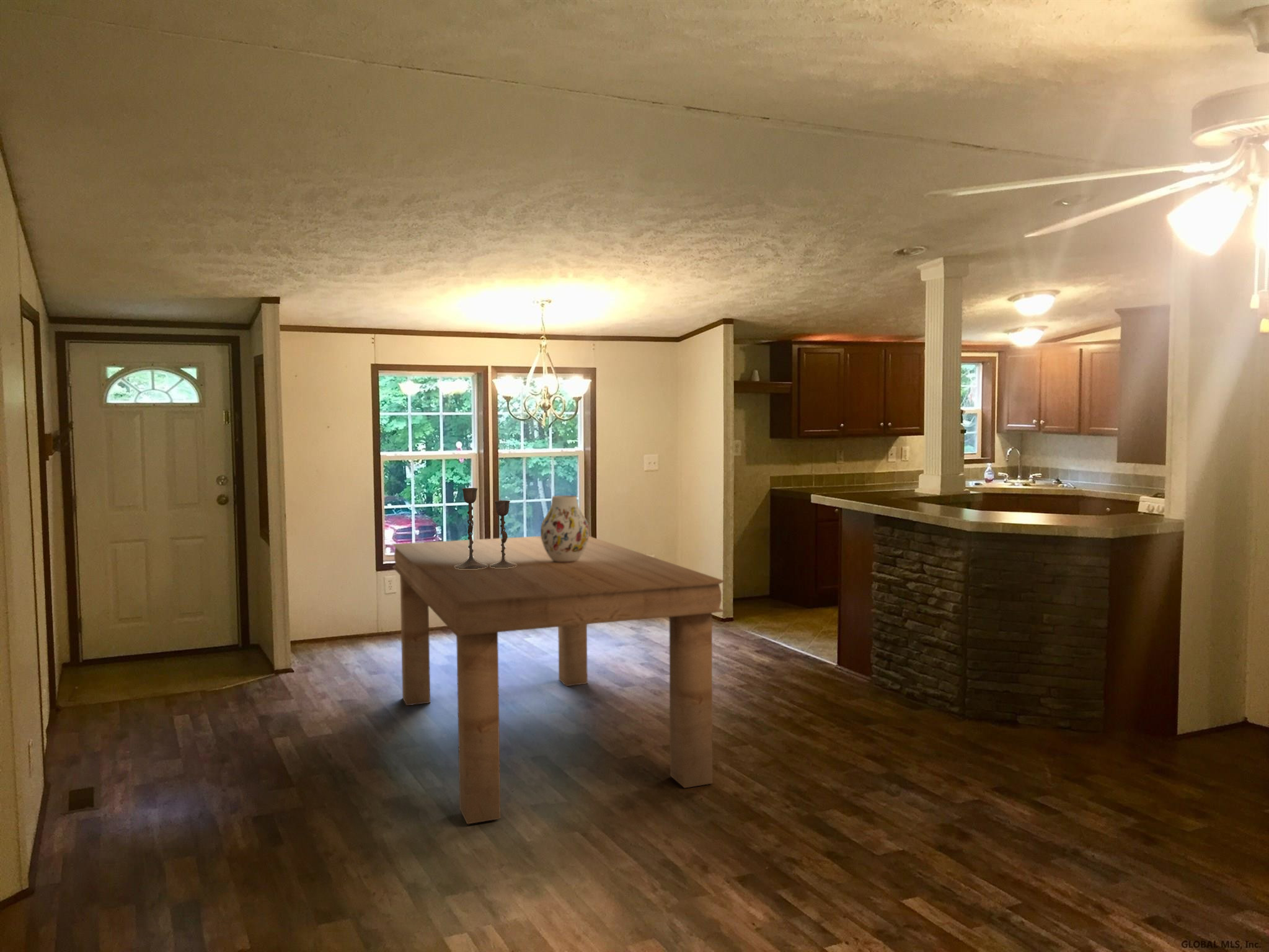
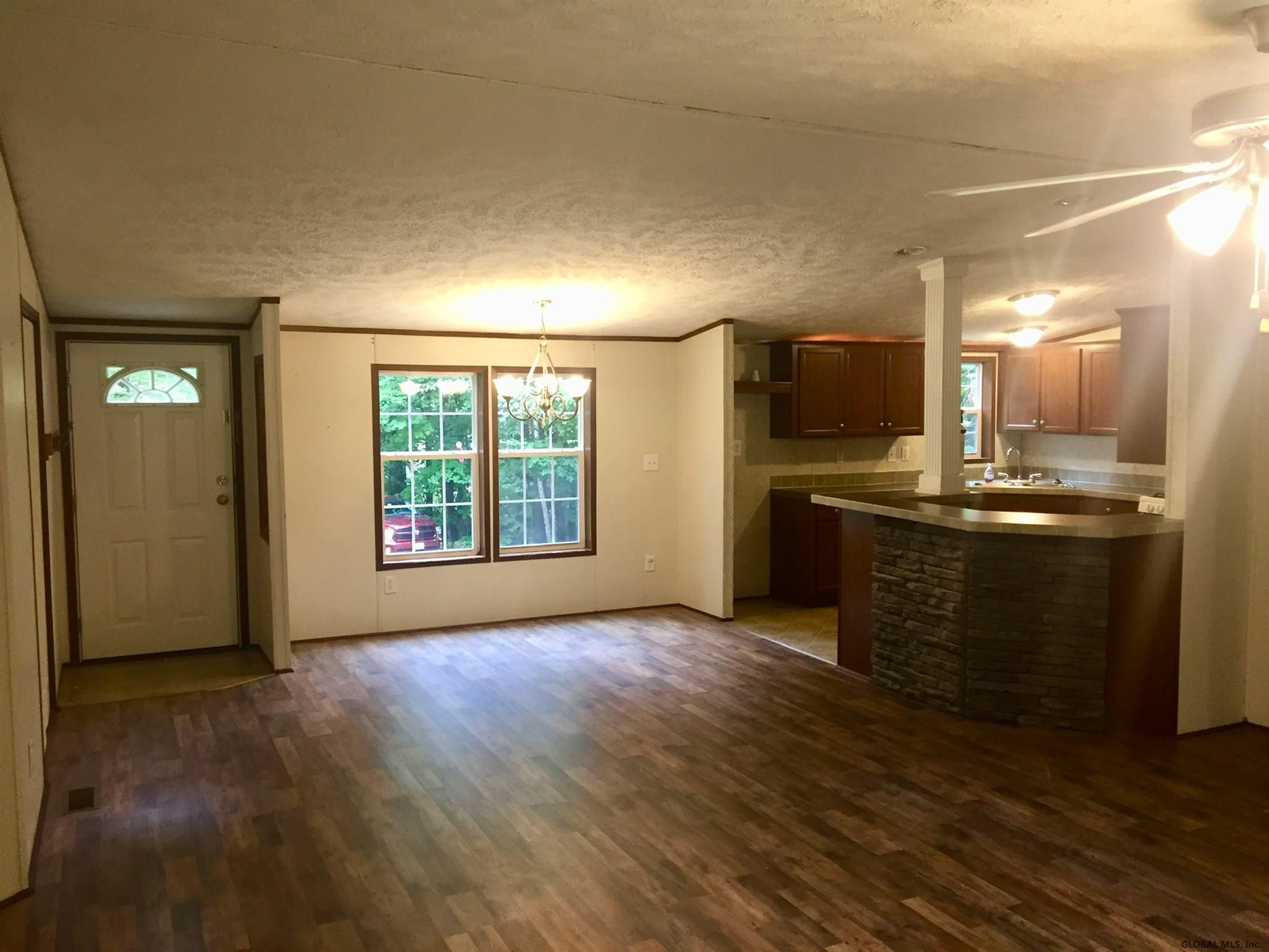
- candlestick [455,487,516,569]
- dining table [391,536,727,825]
- vase [540,495,590,562]
